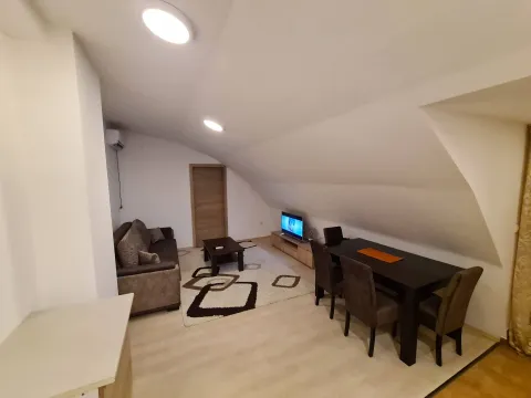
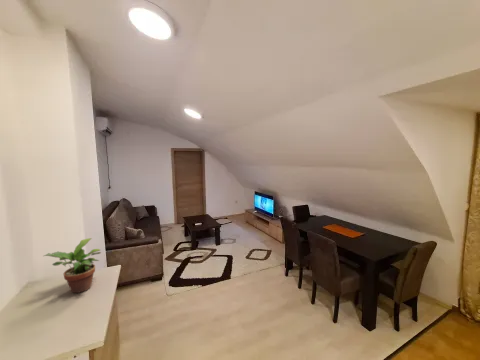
+ potted plant [41,237,102,294]
